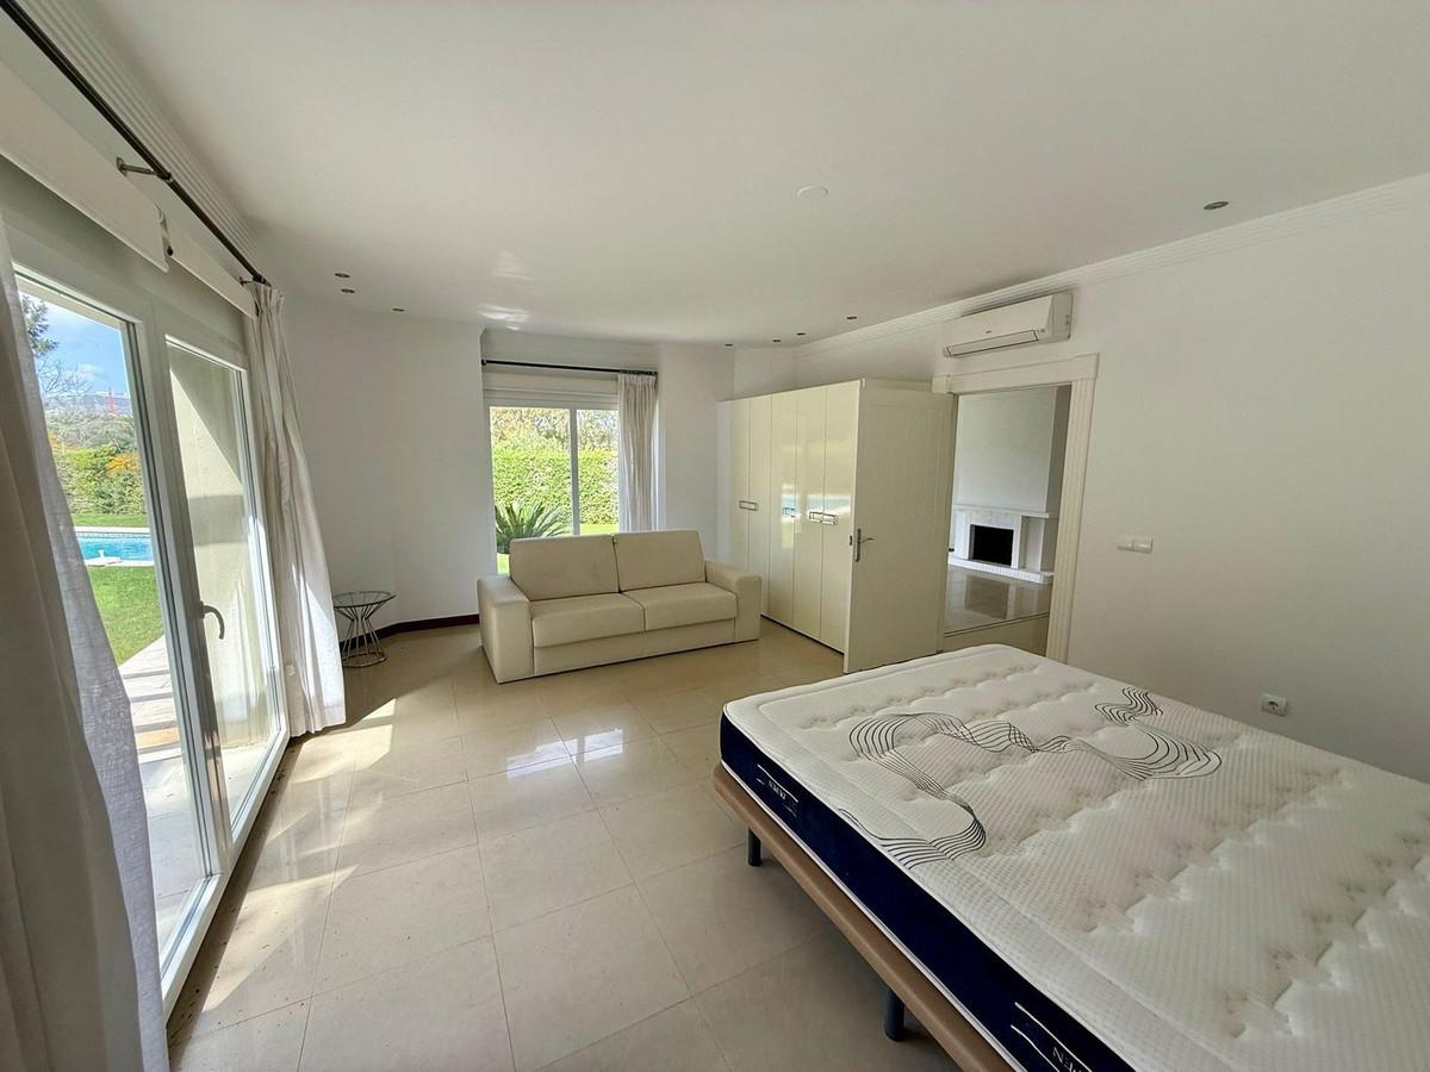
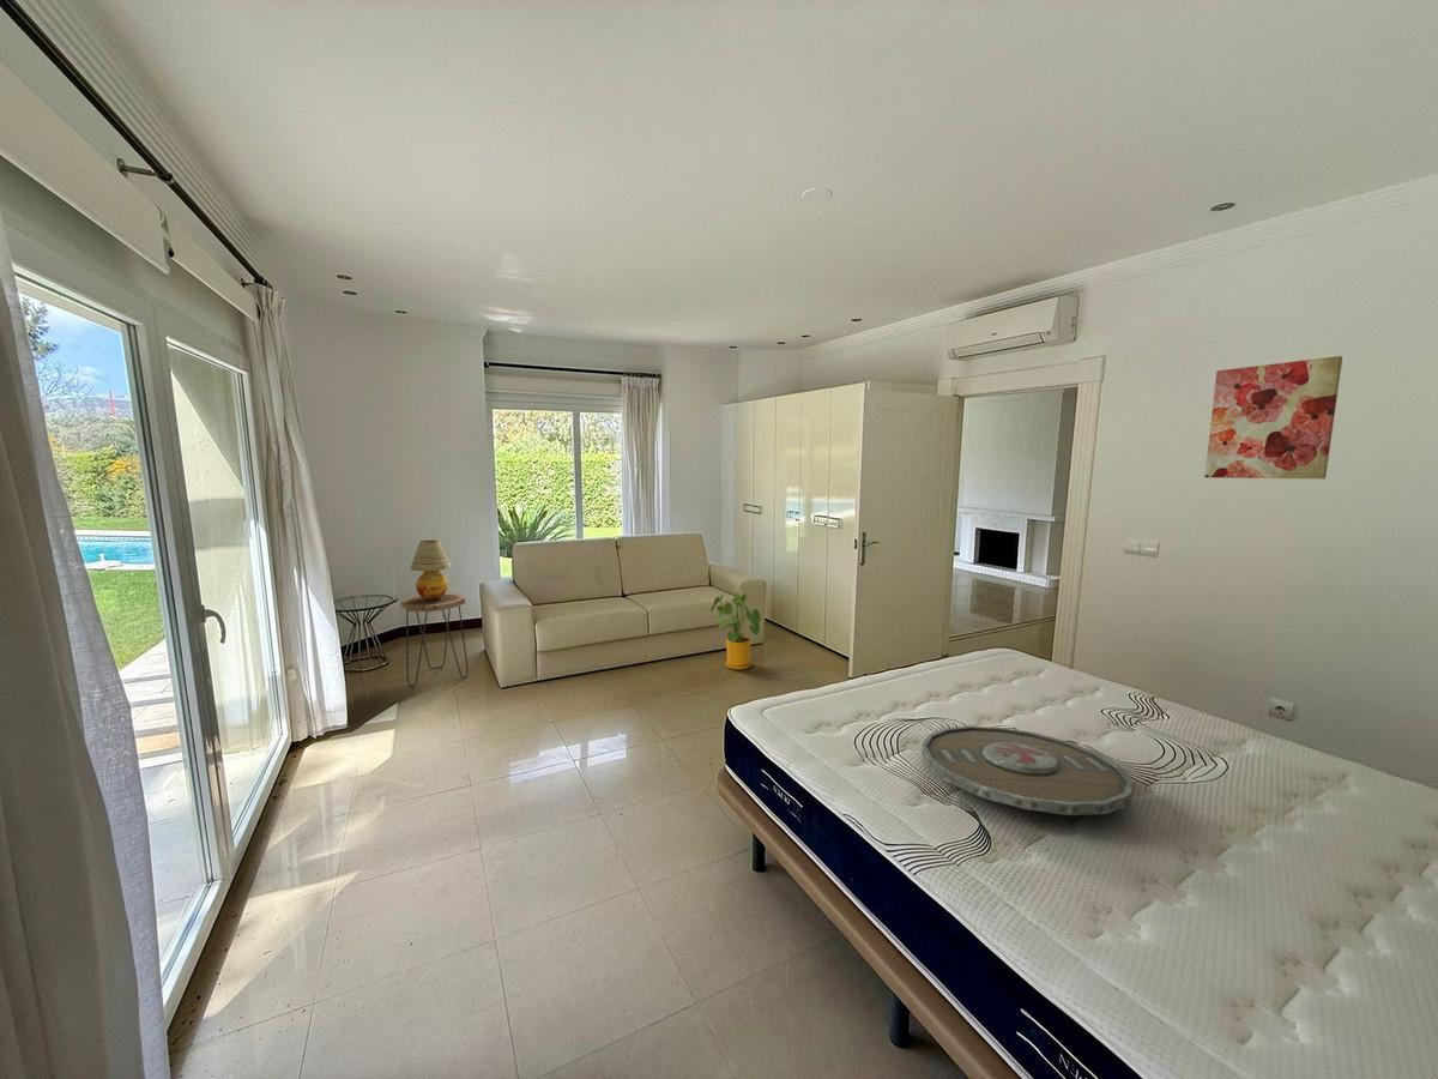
+ table lamp [409,540,453,599]
+ wall art [1203,355,1343,480]
+ house plant [709,592,762,671]
+ serving tray [920,725,1135,816]
+ side table [400,592,470,688]
